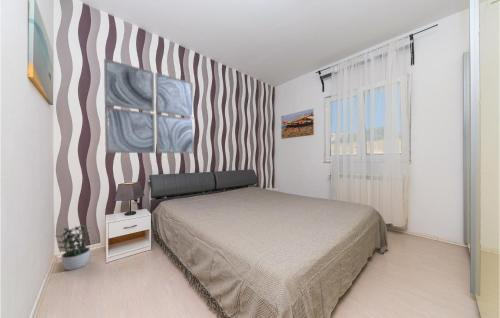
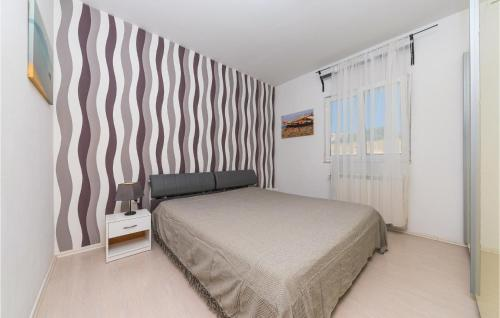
- potted plant [54,224,91,271]
- wall art [103,57,195,154]
